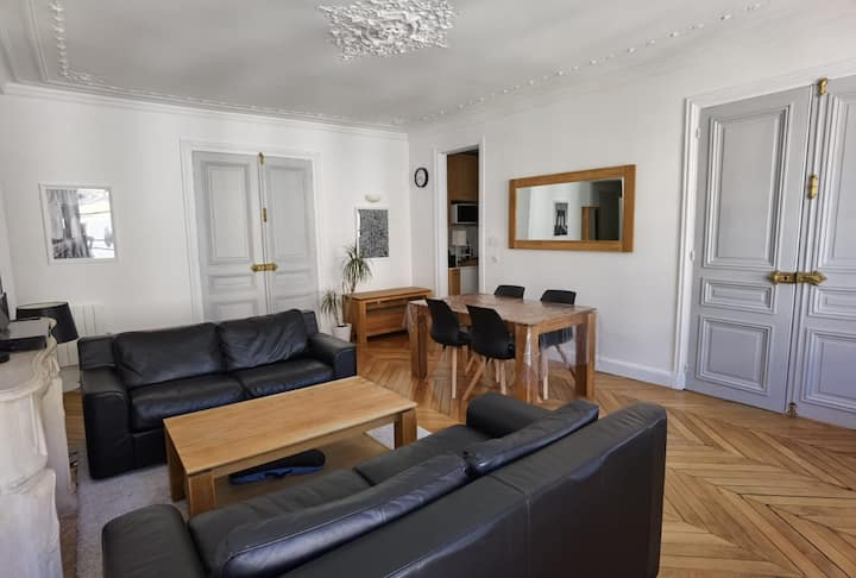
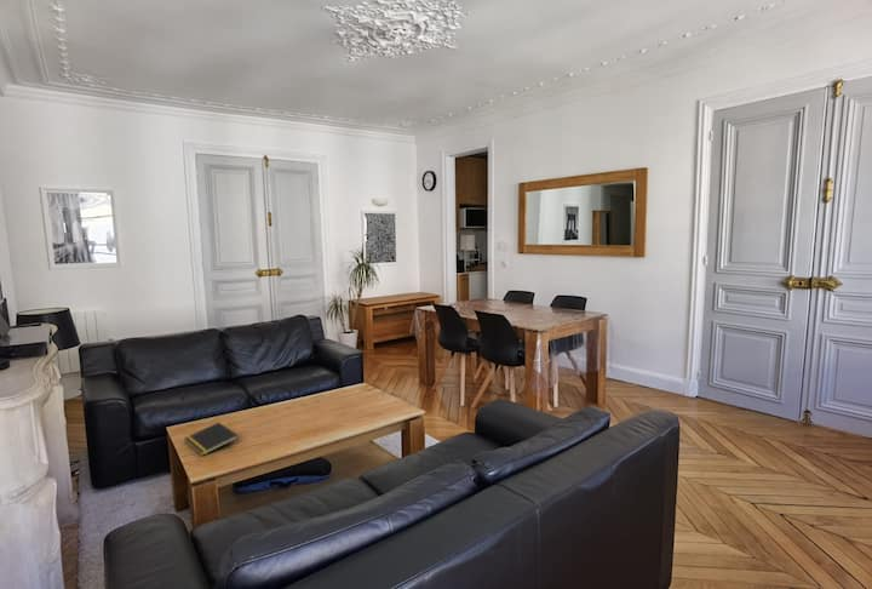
+ notepad [183,421,240,457]
